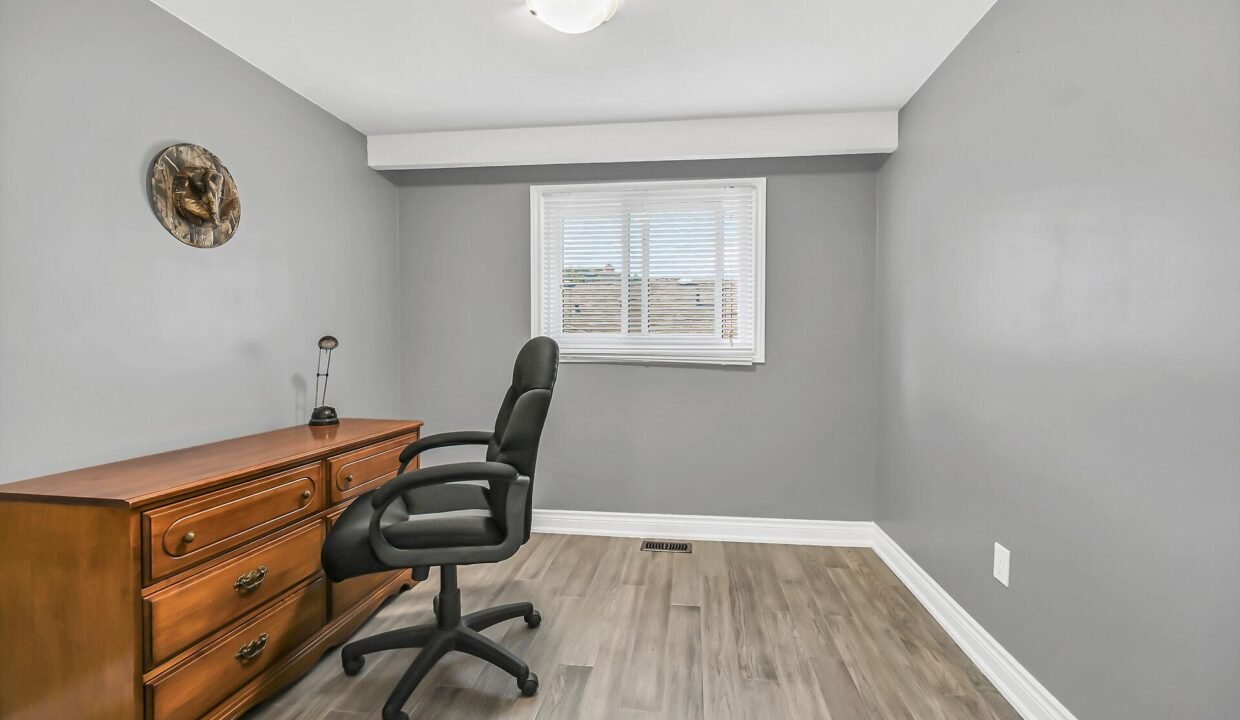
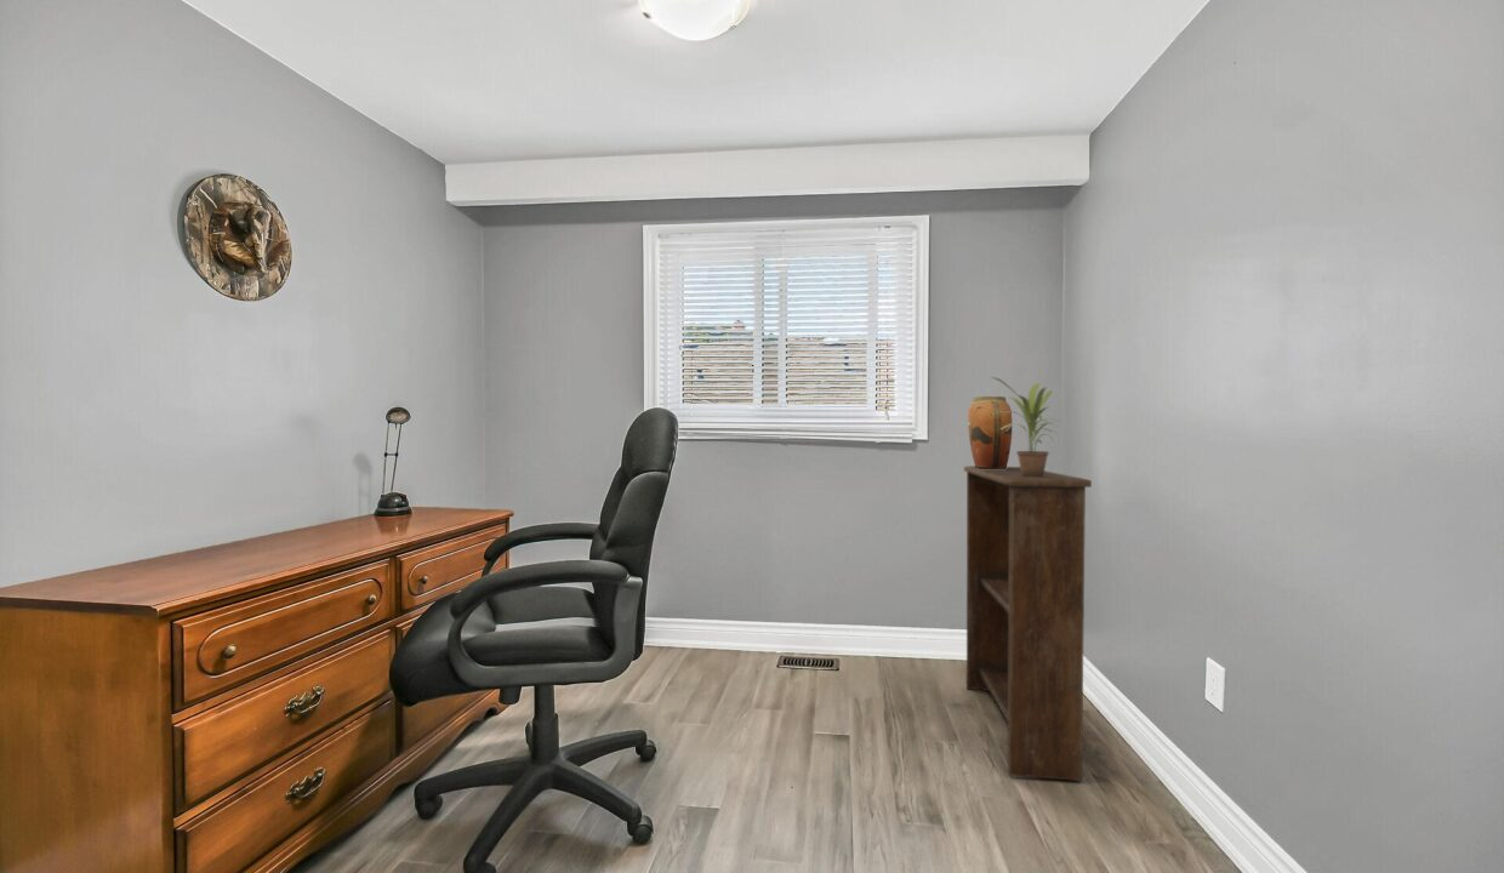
+ vase [967,395,1013,469]
+ potted plant [989,376,1061,477]
+ bookshelf [963,466,1093,782]
